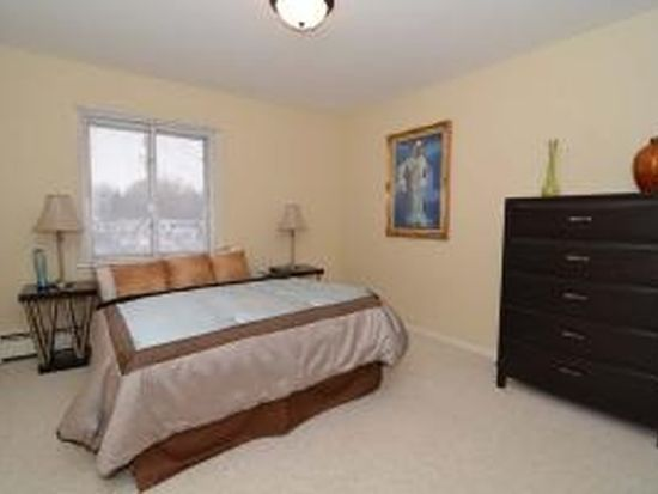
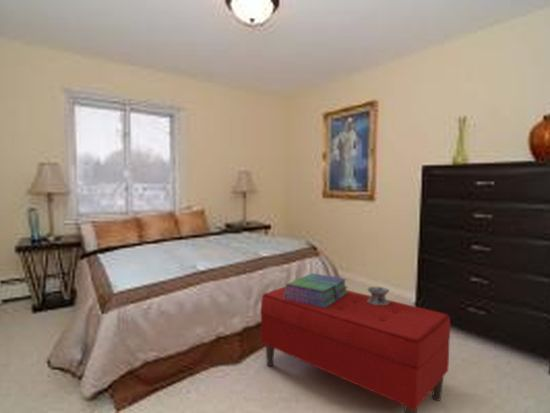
+ bench [259,286,451,413]
+ stack of books [284,272,348,308]
+ decorative box [367,286,390,305]
